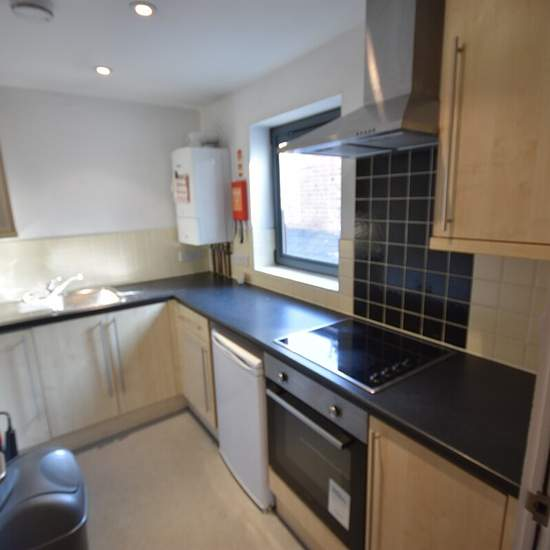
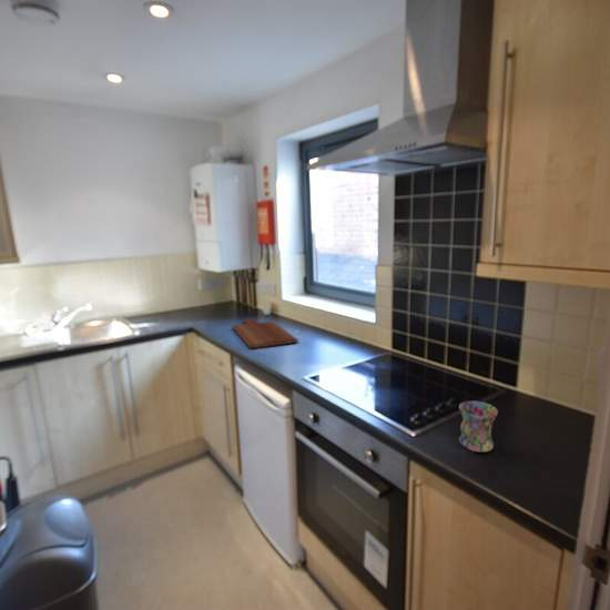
+ cutting board [231,317,299,349]
+ mug [458,400,499,454]
